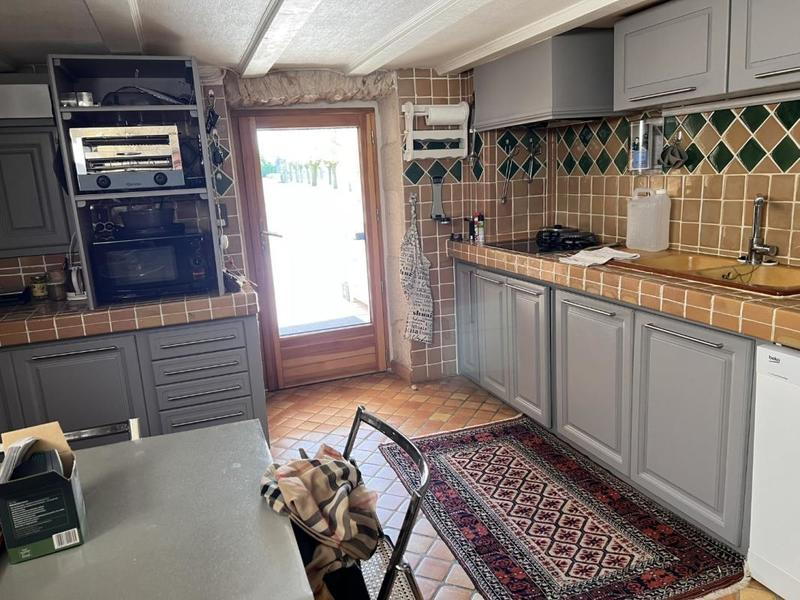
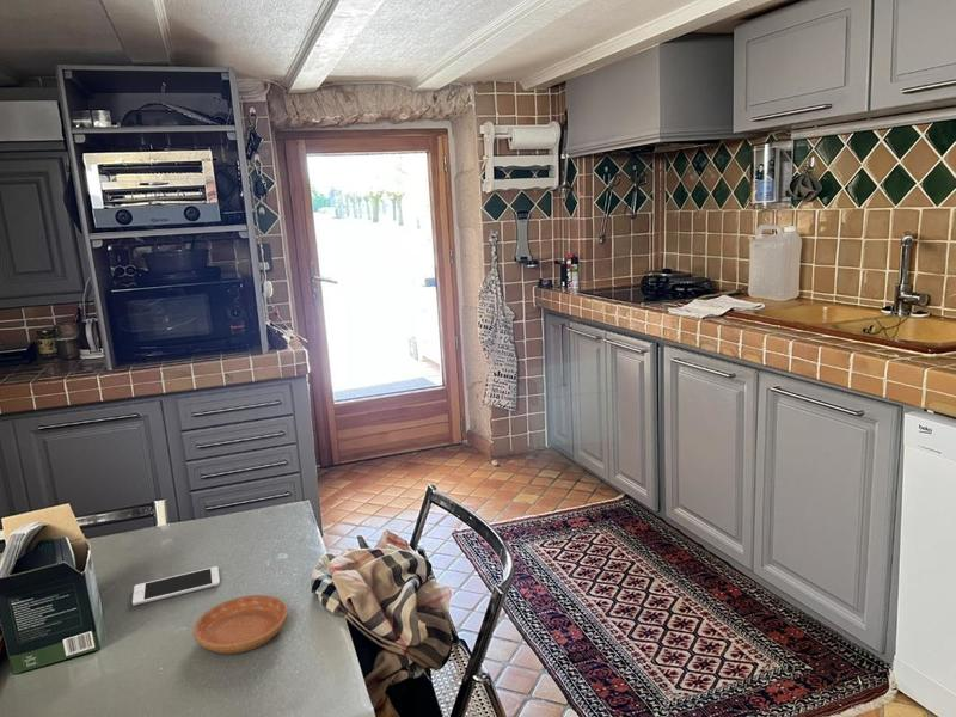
+ saucer [192,594,289,655]
+ cell phone [131,565,221,607]
